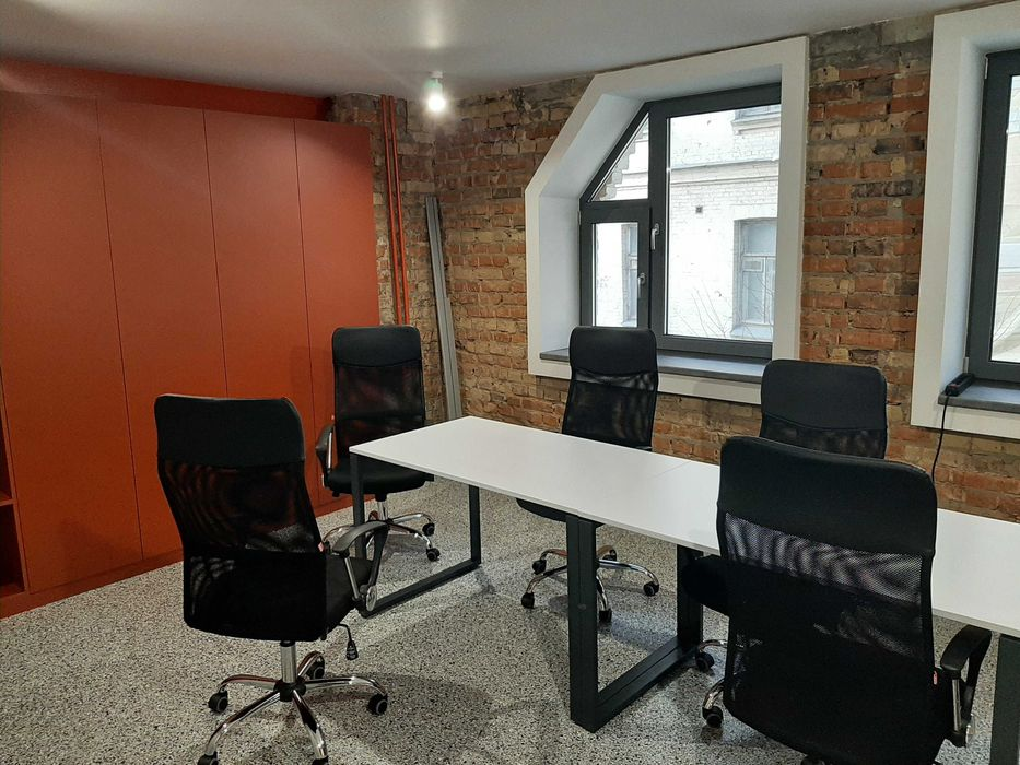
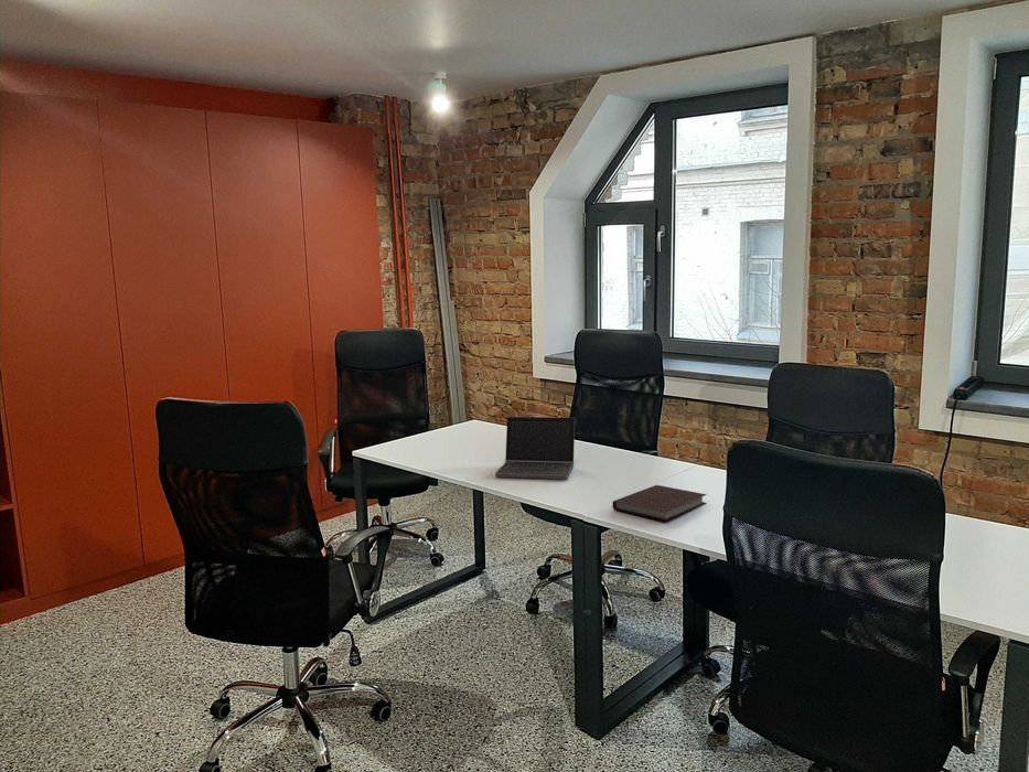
+ notebook [612,484,708,522]
+ laptop computer [494,416,576,480]
